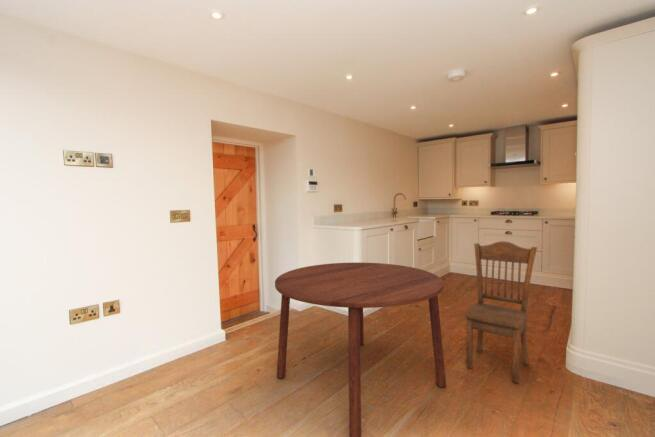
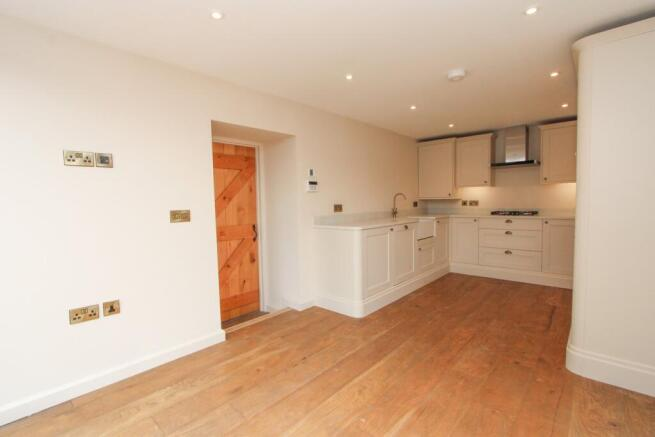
- dining table [274,262,447,437]
- dining chair [464,240,538,384]
